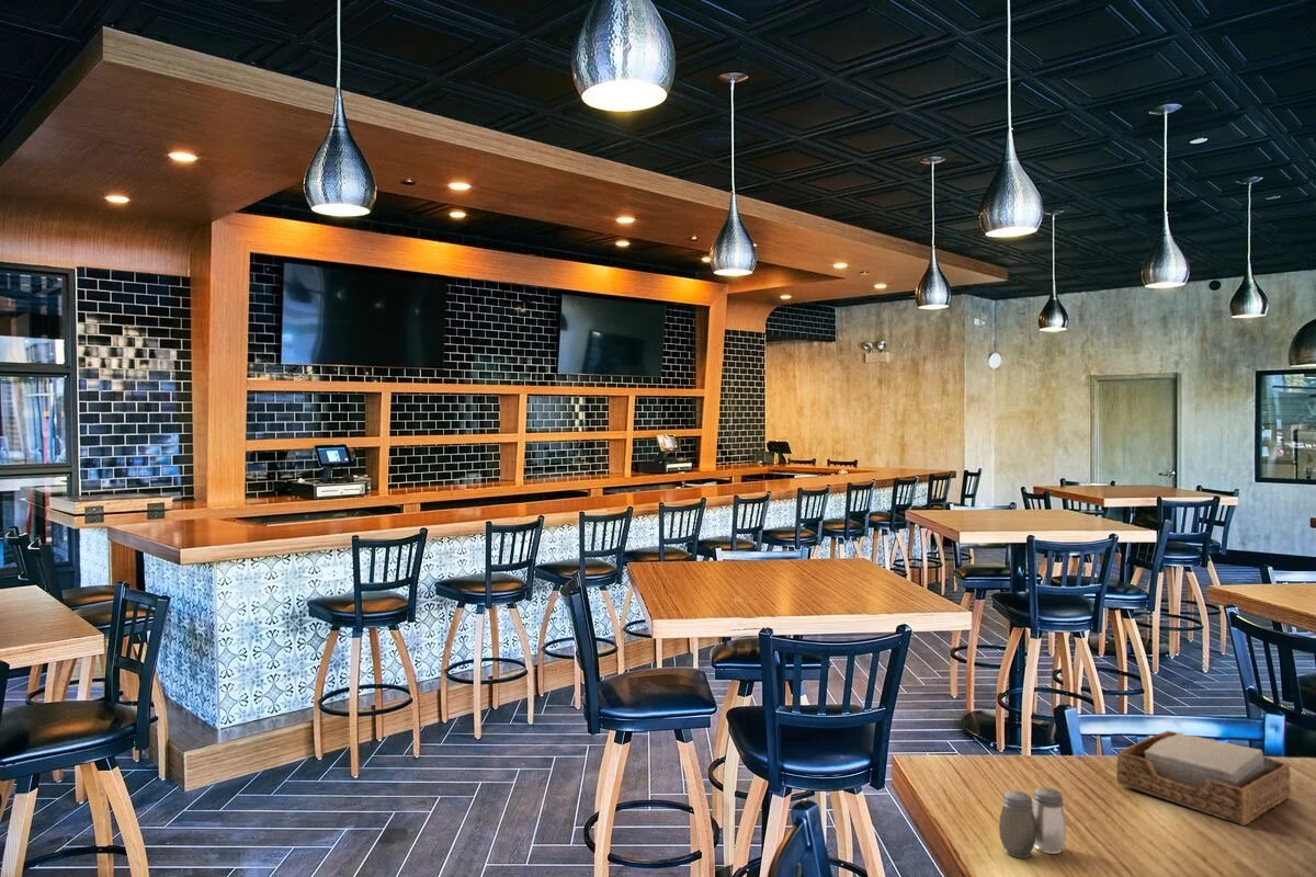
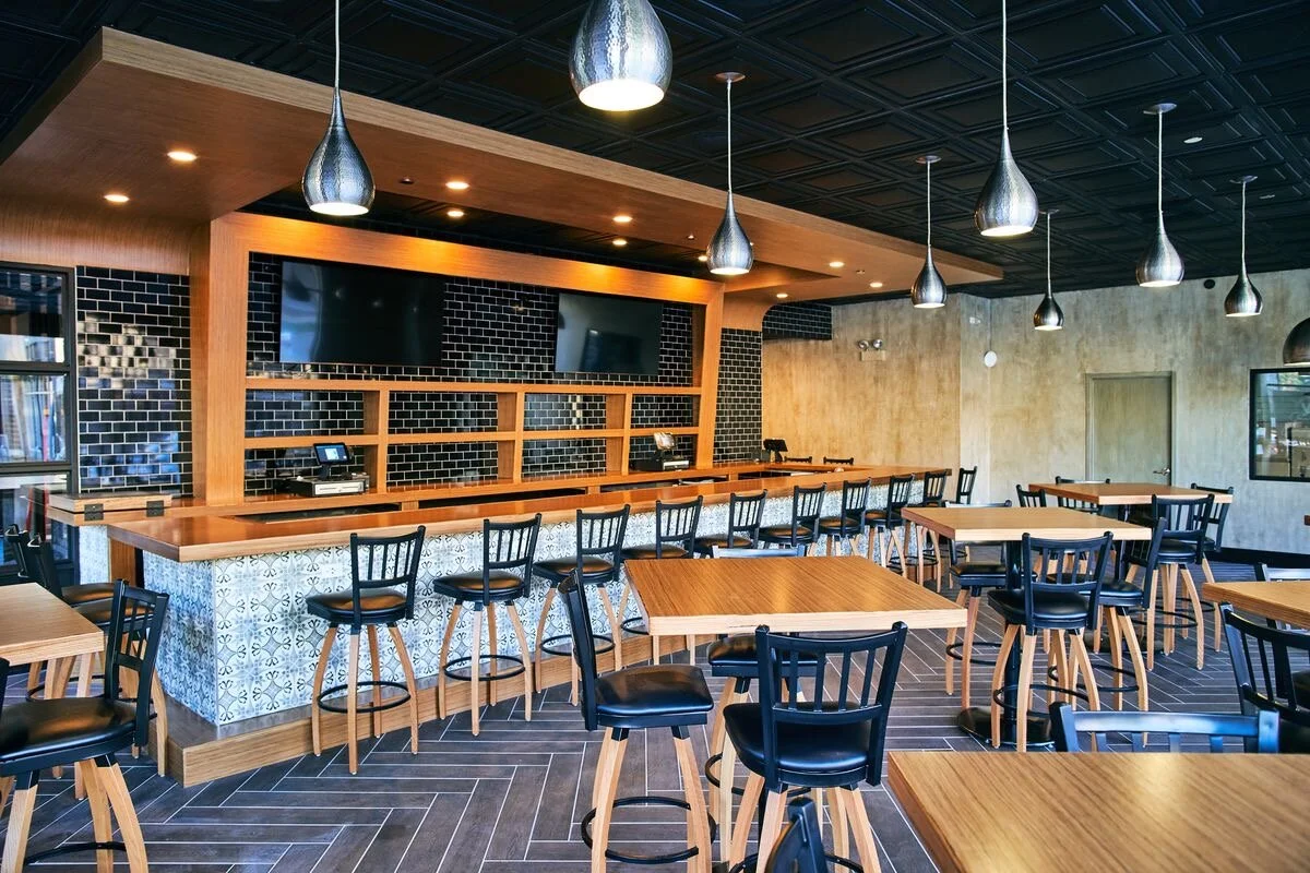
- salt and pepper shaker [998,786,1067,859]
- napkin holder [1115,730,1292,827]
